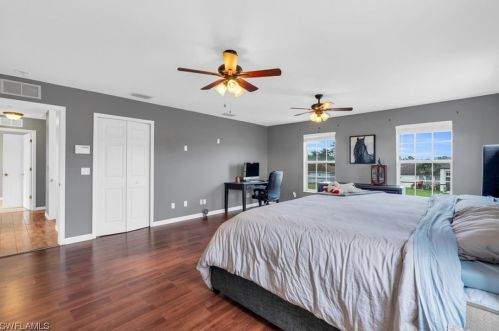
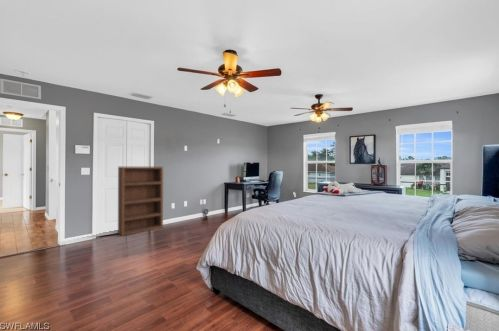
+ bookcase [117,166,164,237]
